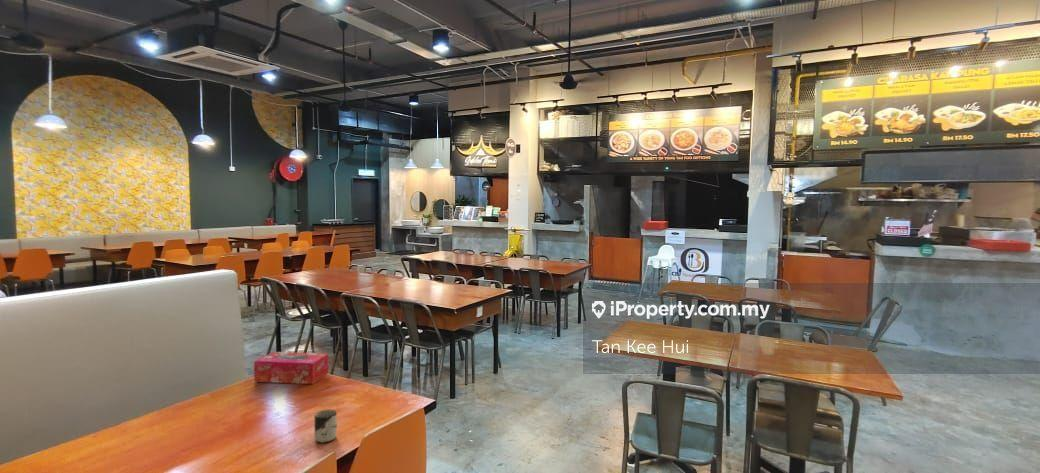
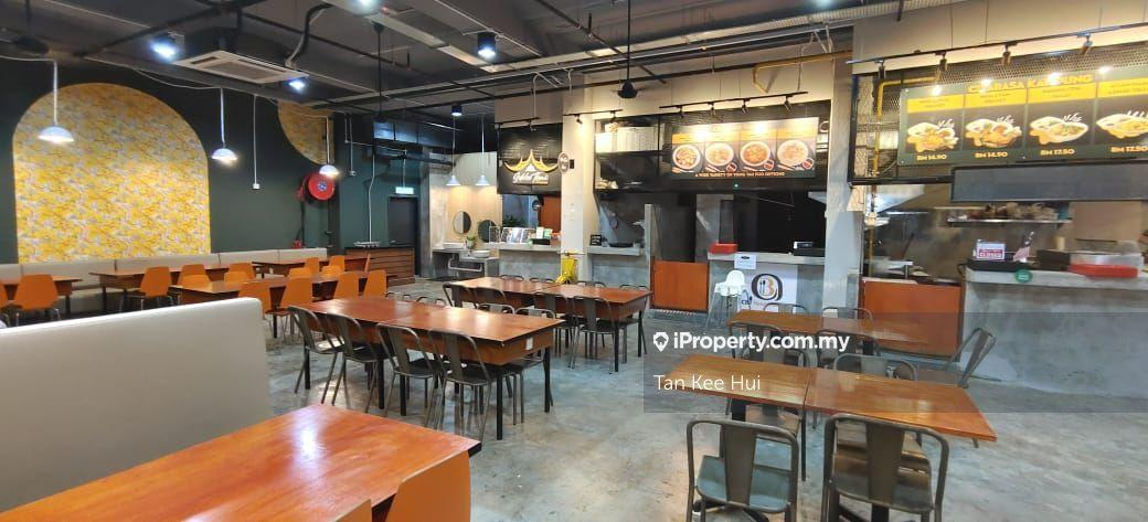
- tissue box [253,351,330,385]
- cup [314,408,338,444]
